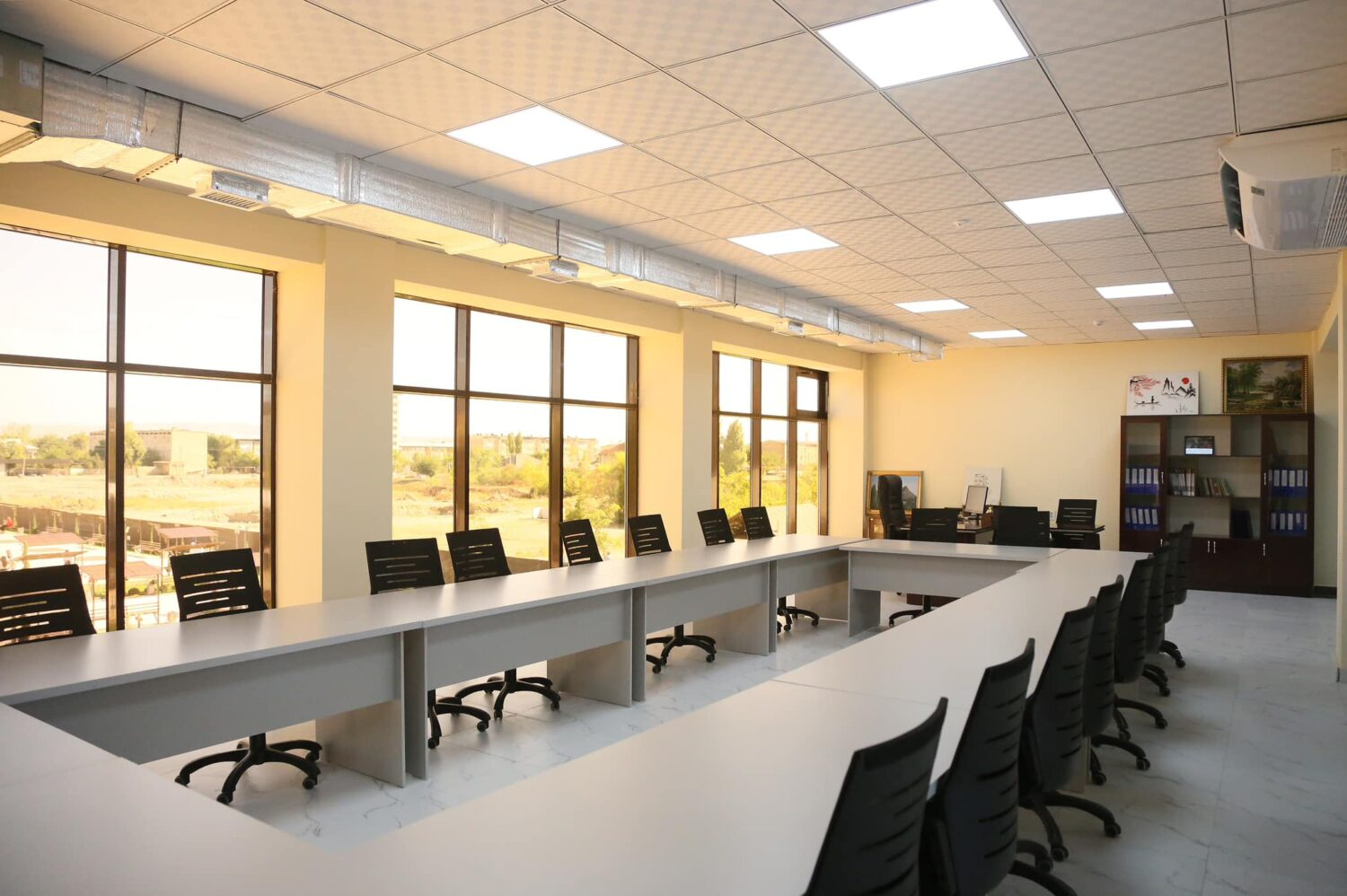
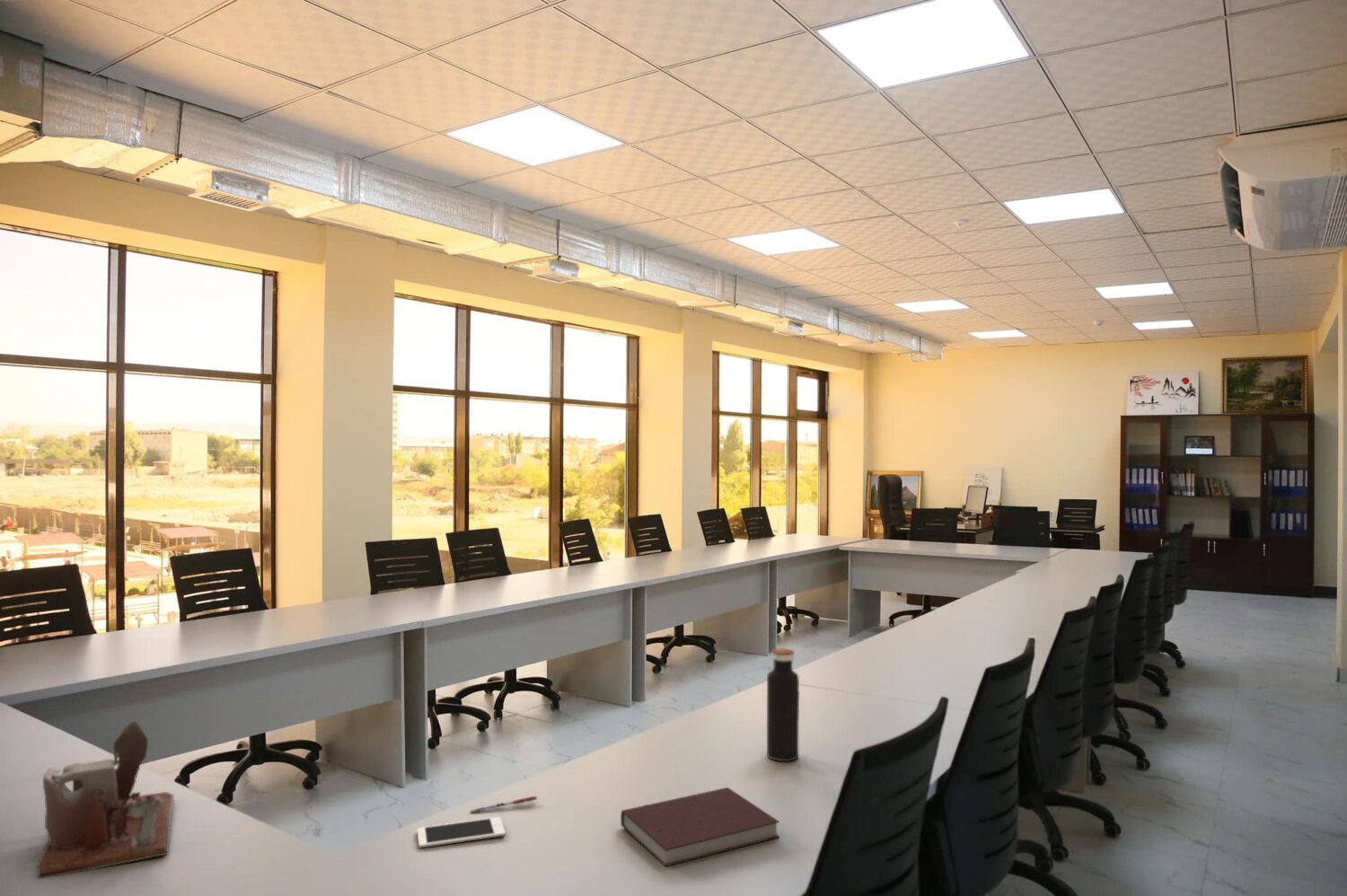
+ desk organizer [36,720,175,879]
+ notebook [620,786,780,867]
+ pen [470,795,538,813]
+ cell phone [417,816,506,848]
+ water bottle [766,648,800,762]
